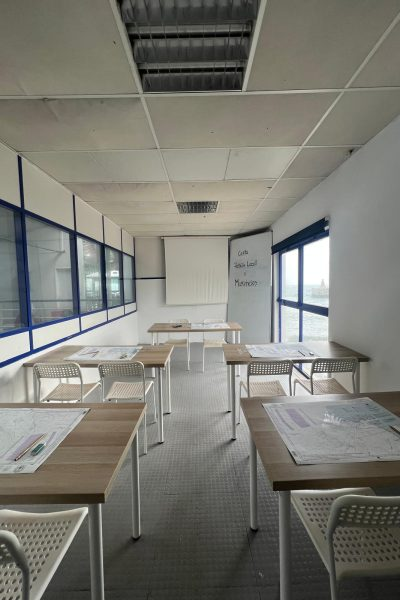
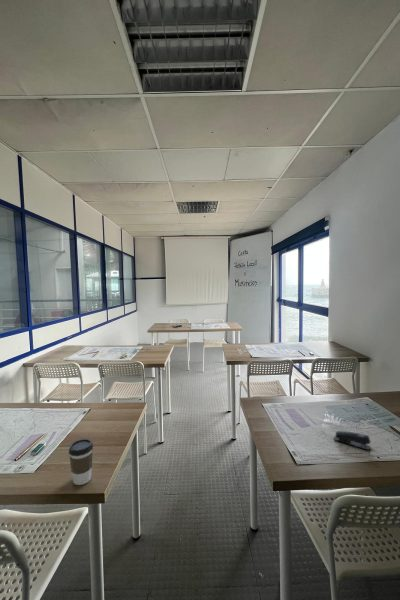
+ stapler [333,430,372,451]
+ coffee cup [68,438,94,486]
